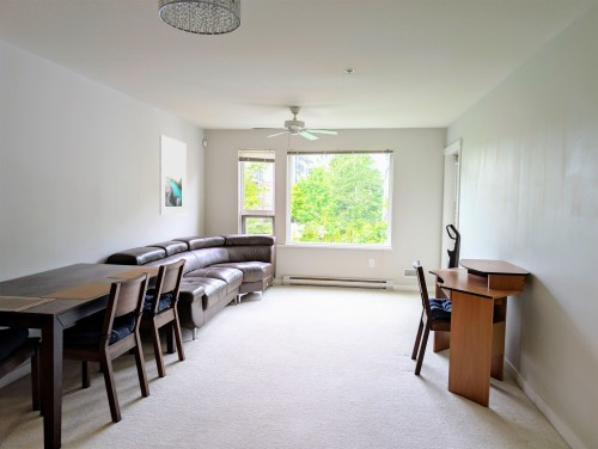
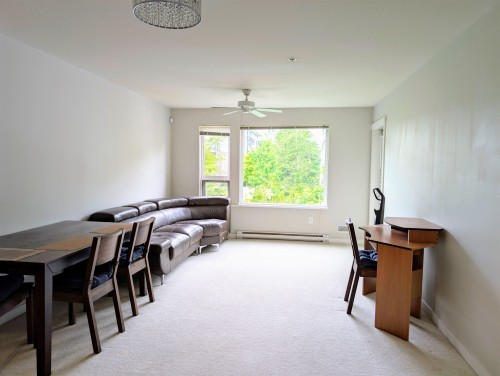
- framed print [159,134,188,216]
